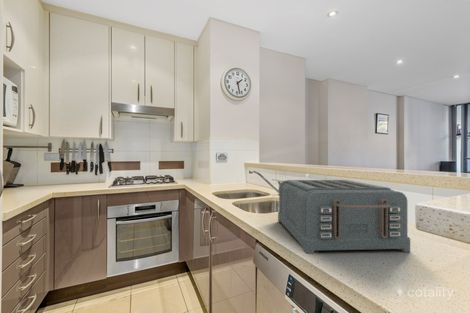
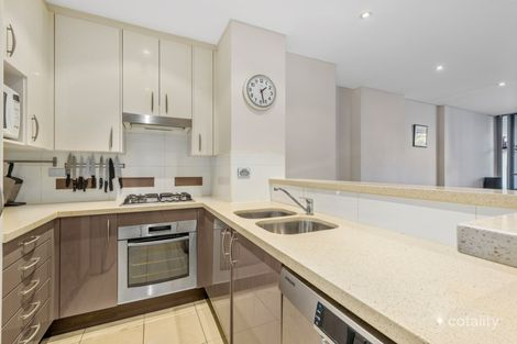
- toaster [277,179,411,255]
